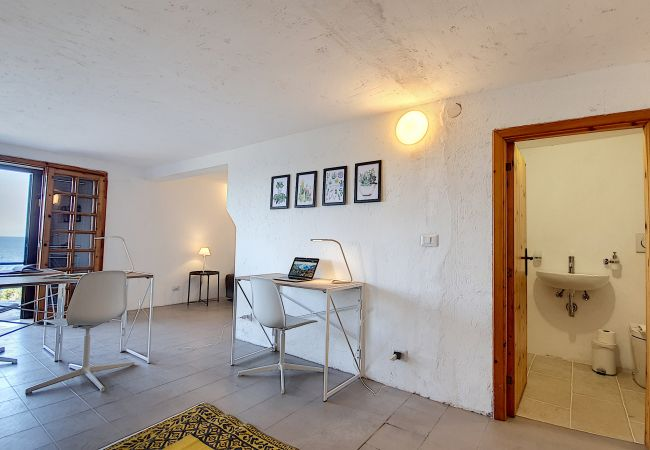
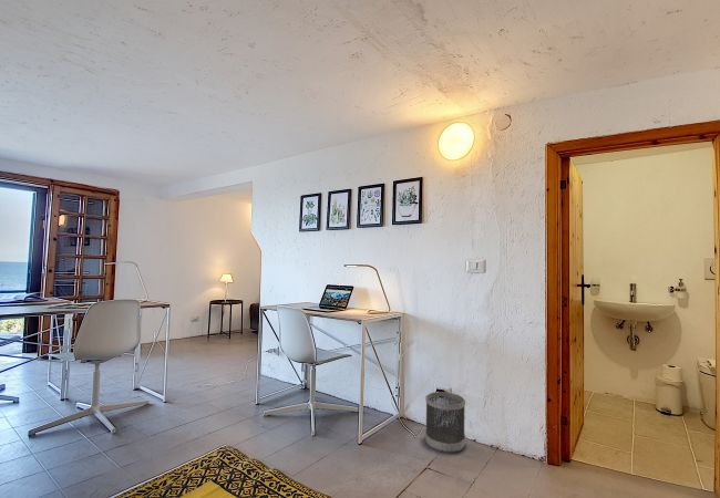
+ wastebasket [424,391,466,454]
